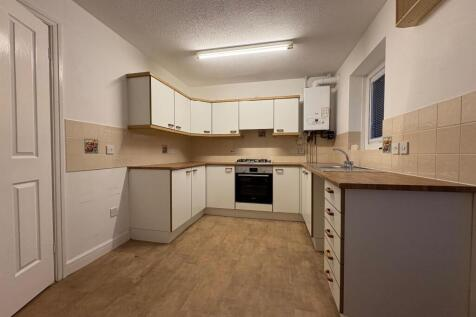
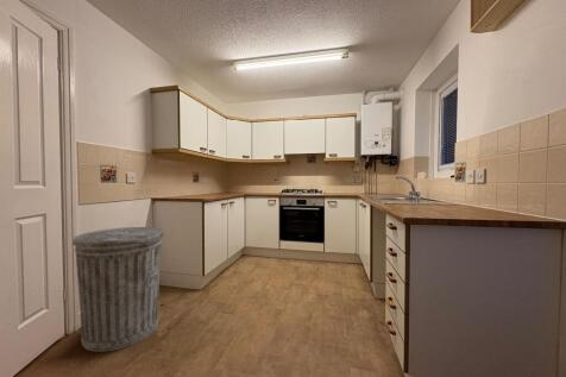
+ trash can [71,226,165,353]
